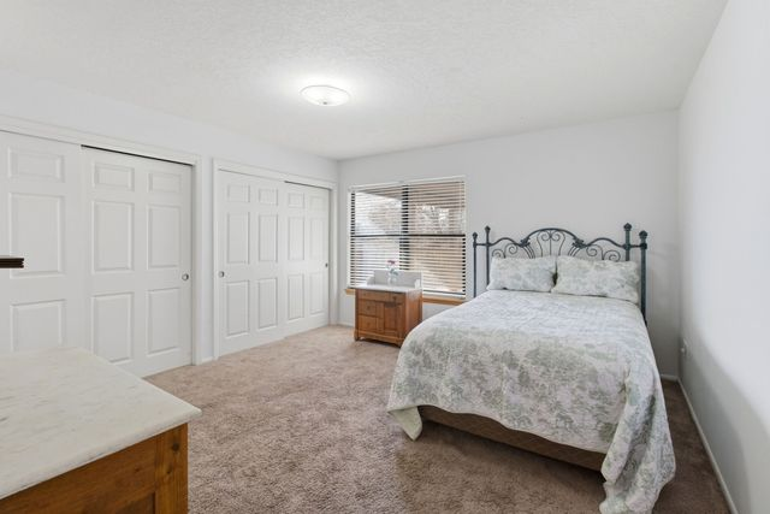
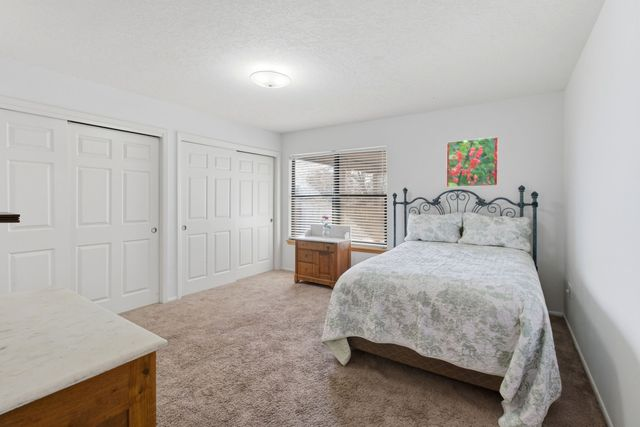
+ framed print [445,136,499,188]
